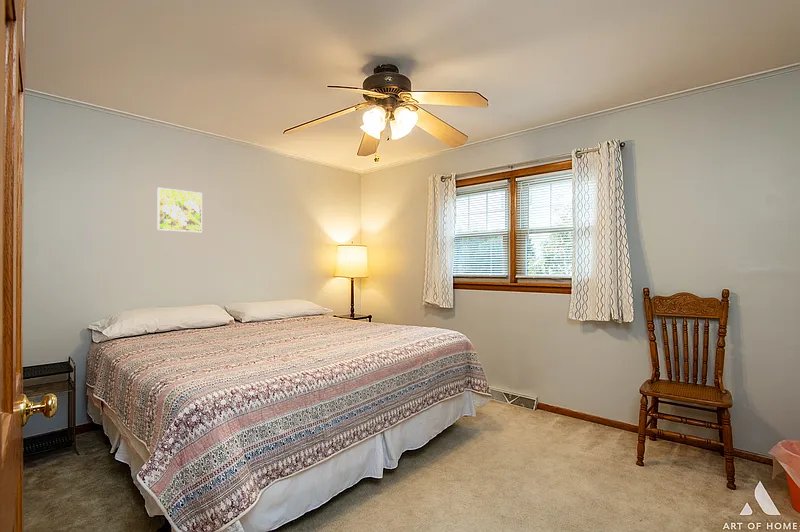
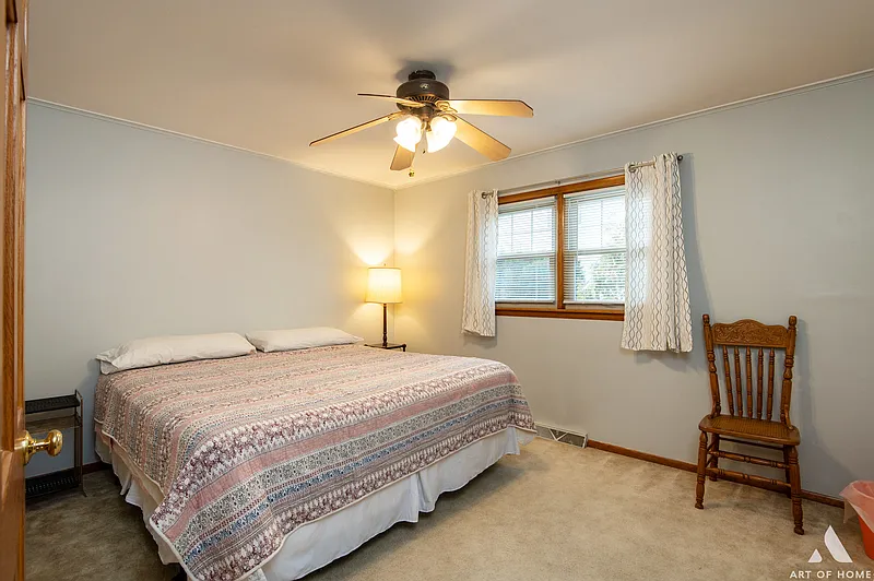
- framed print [156,186,203,233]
